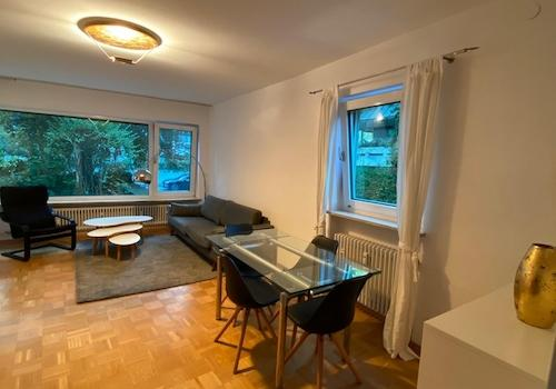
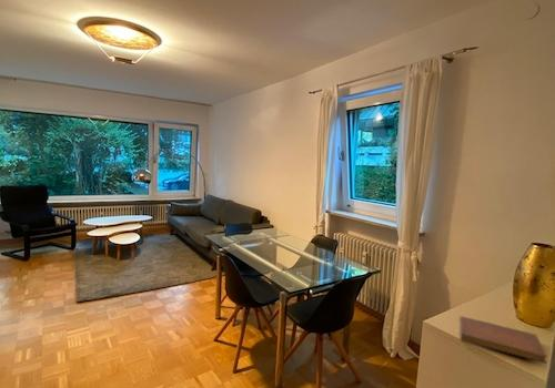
+ notebook [458,315,547,365]
